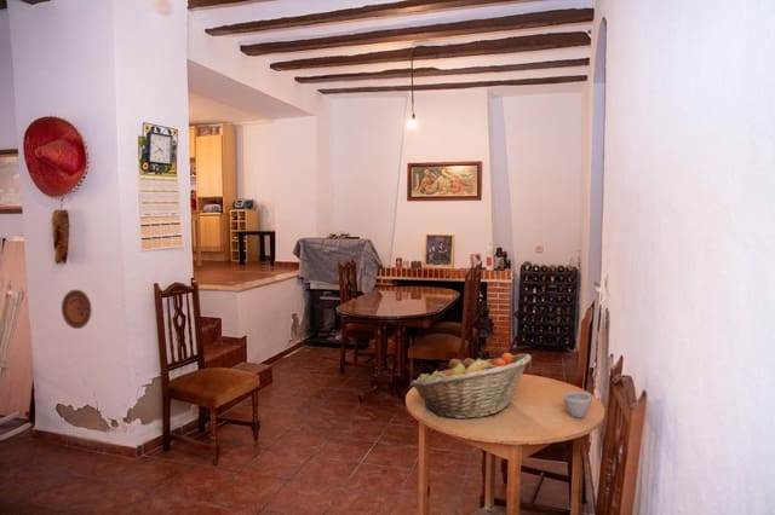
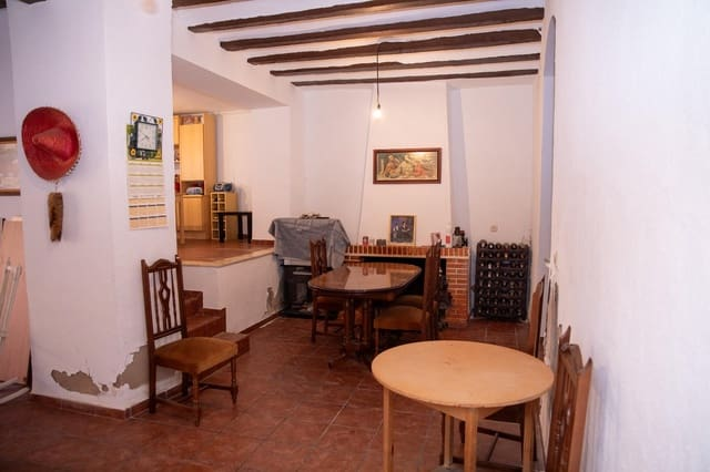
- fruit basket [409,352,533,419]
- decorative plate [61,289,93,330]
- cup [563,390,593,418]
